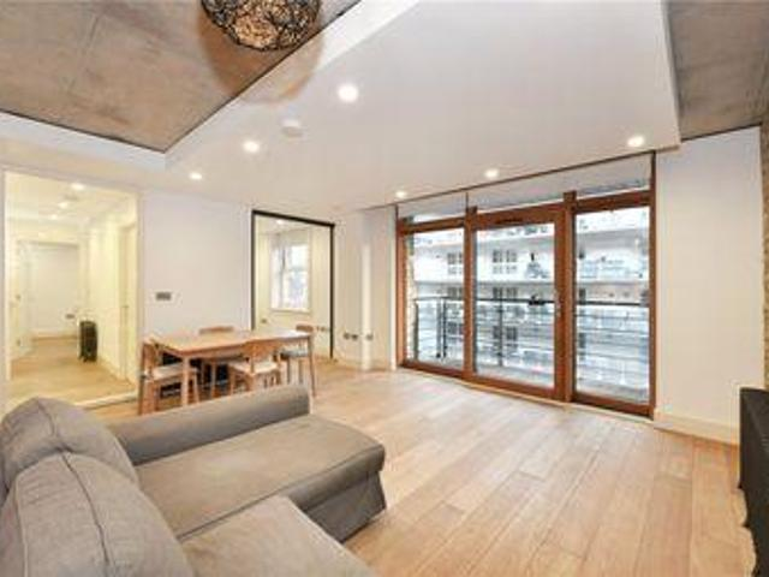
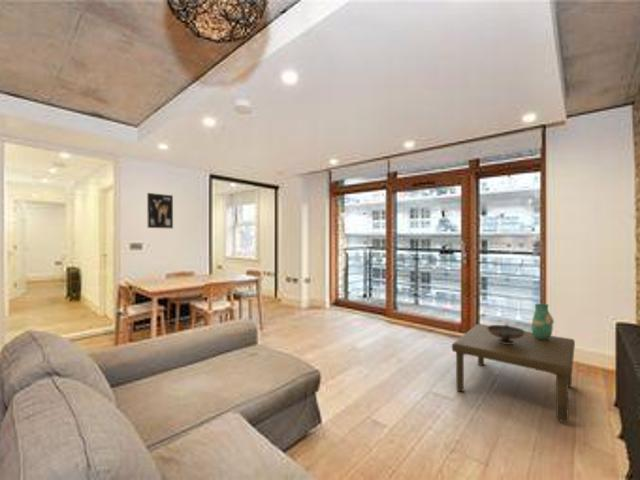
+ decorative bowl [487,323,526,344]
+ wall art [146,192,174,230]
+ vase [530,302,555,340]
+ coffee table [451,323,576,423]
